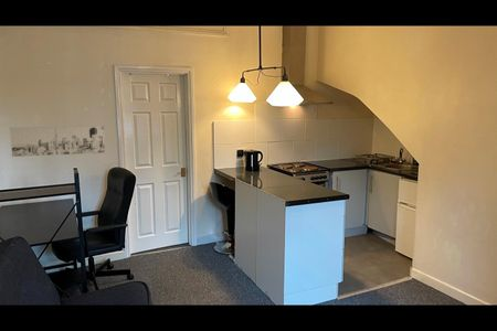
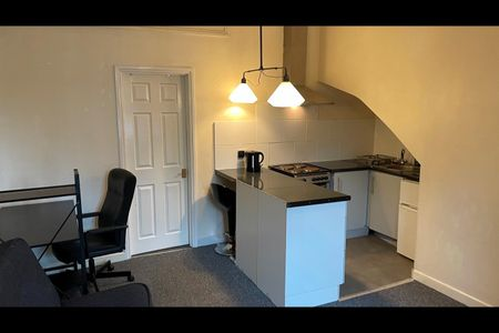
- wall art [9,125,106,158]
